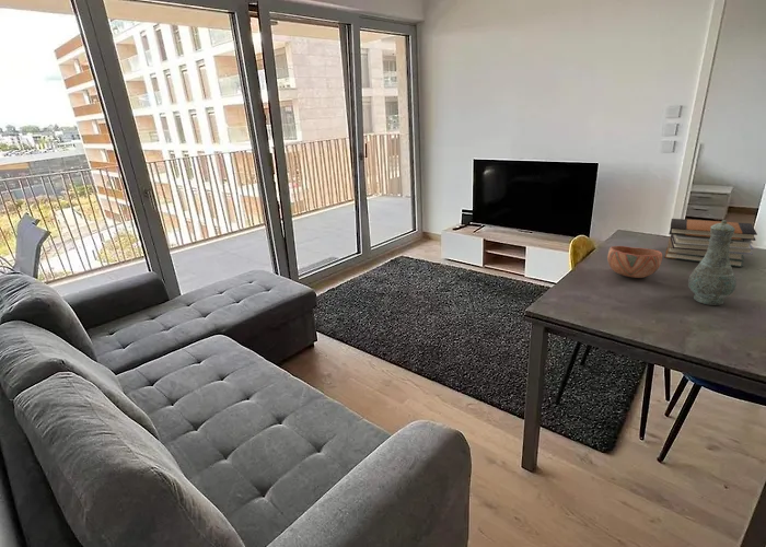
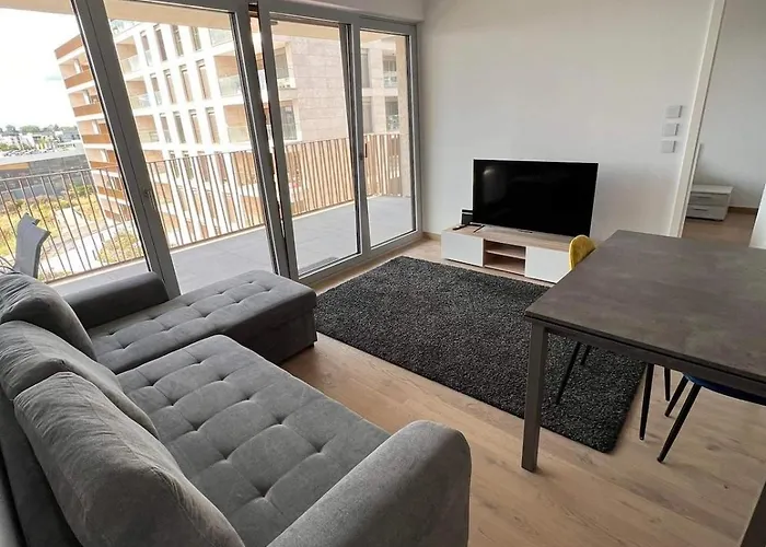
- book stack [664,218,758,268]
- bowl [606,245,663,279]
- vase [687,219,738,306]
